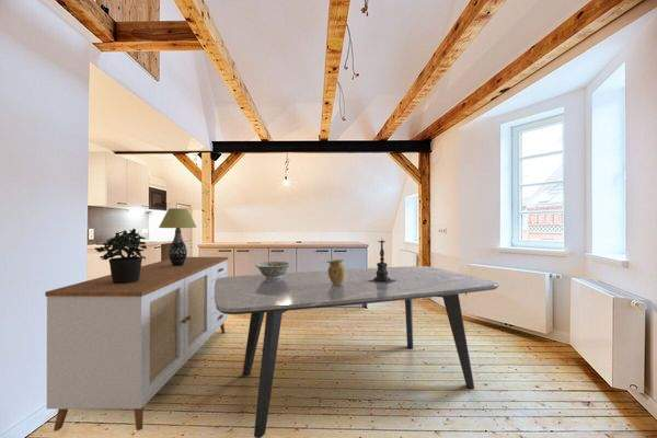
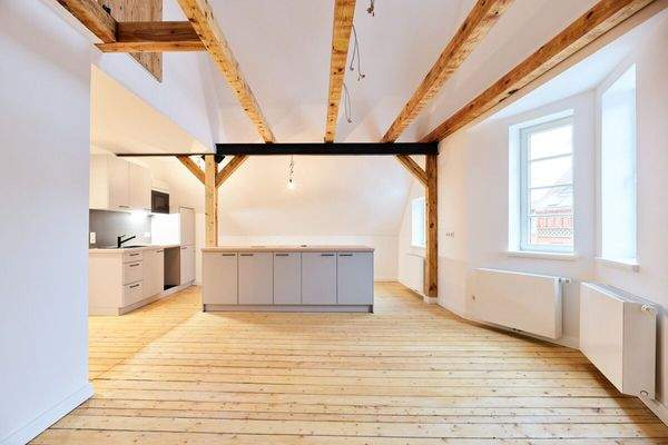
- potted plant [93,228,148,284]
- table lamp [158,207,197,266]
- candle holder [368,239,395,284]
- decorative bowl [254,261,292,279]
- dining table [215,265,499,438]
- sideboard [44,256,229,433]
- vase [325,258,346,285]
